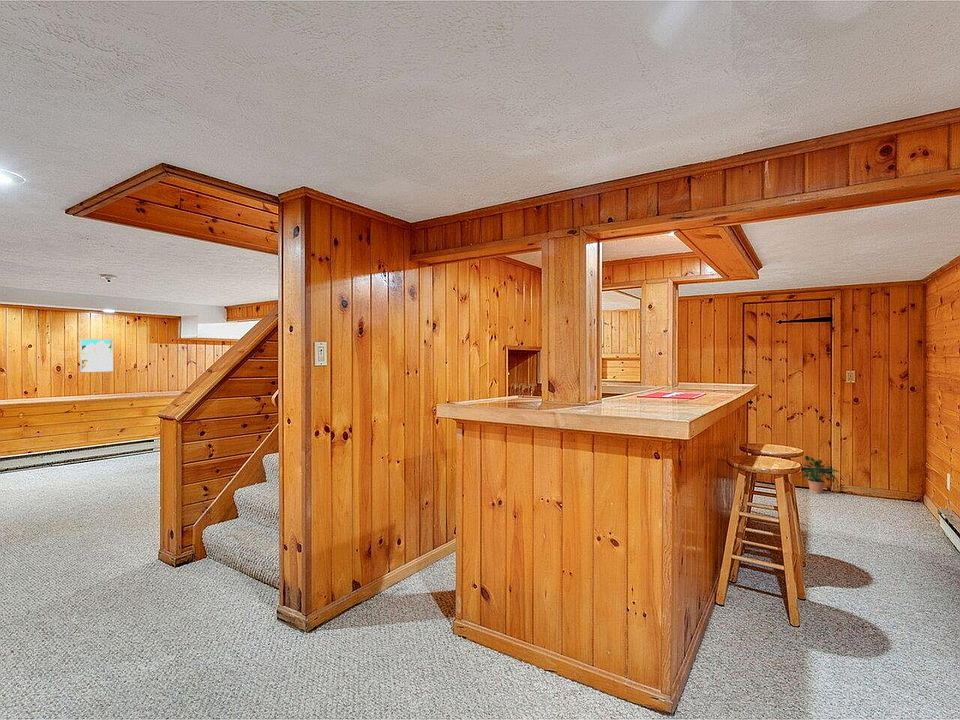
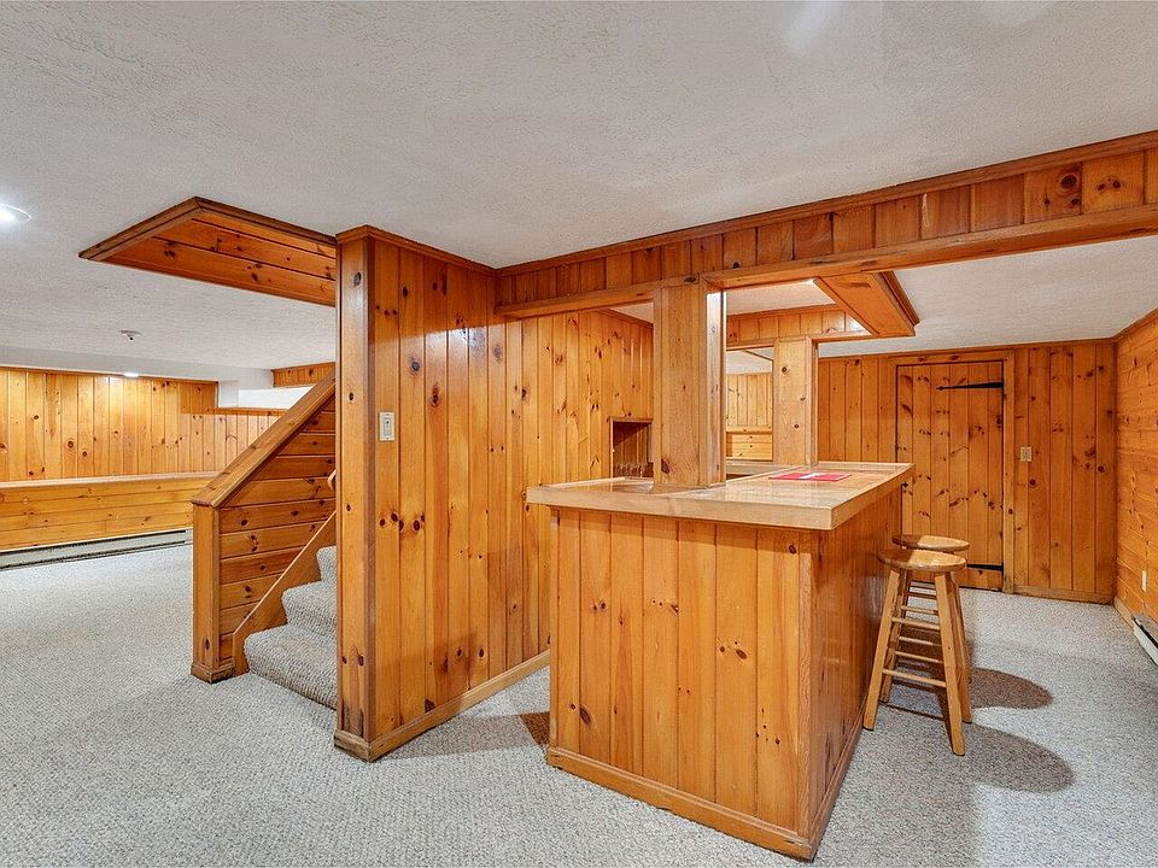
- potted plant [800,455,840,494]
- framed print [79,338,114,373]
